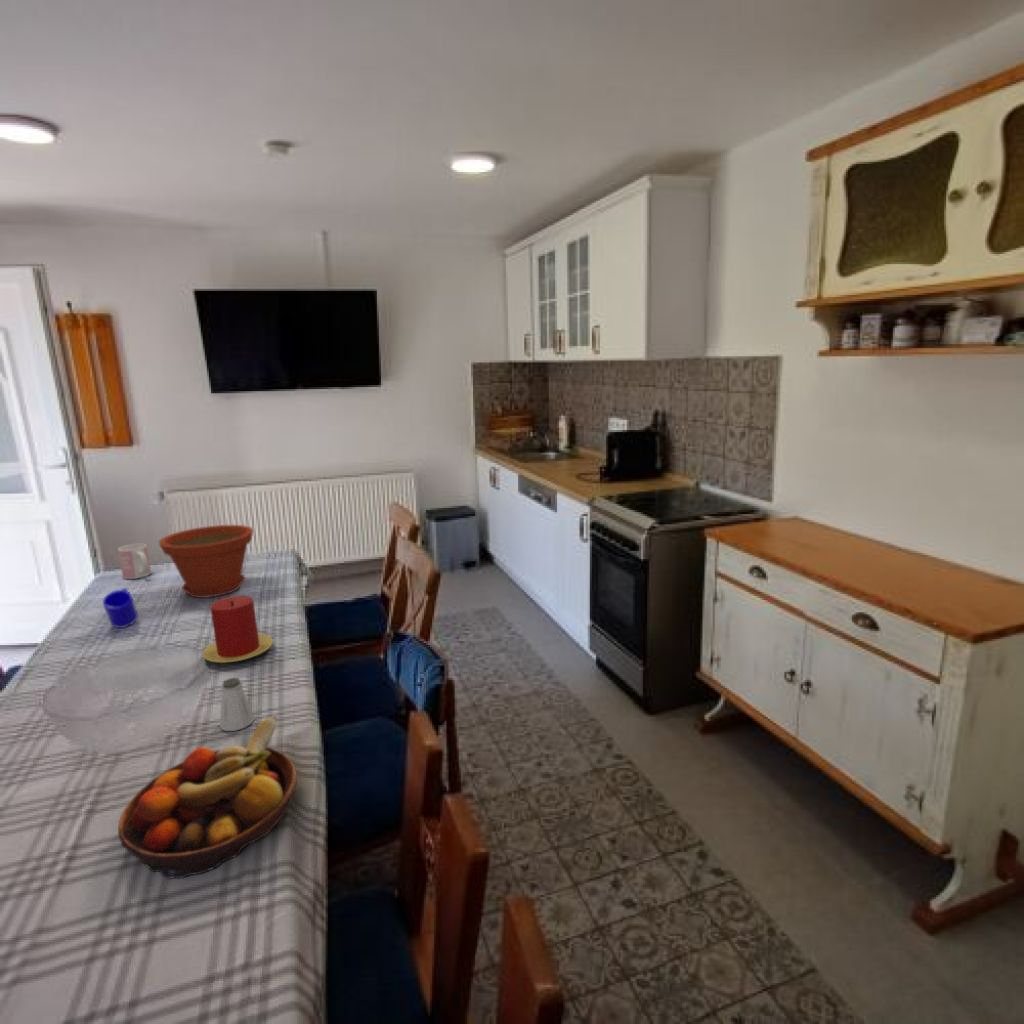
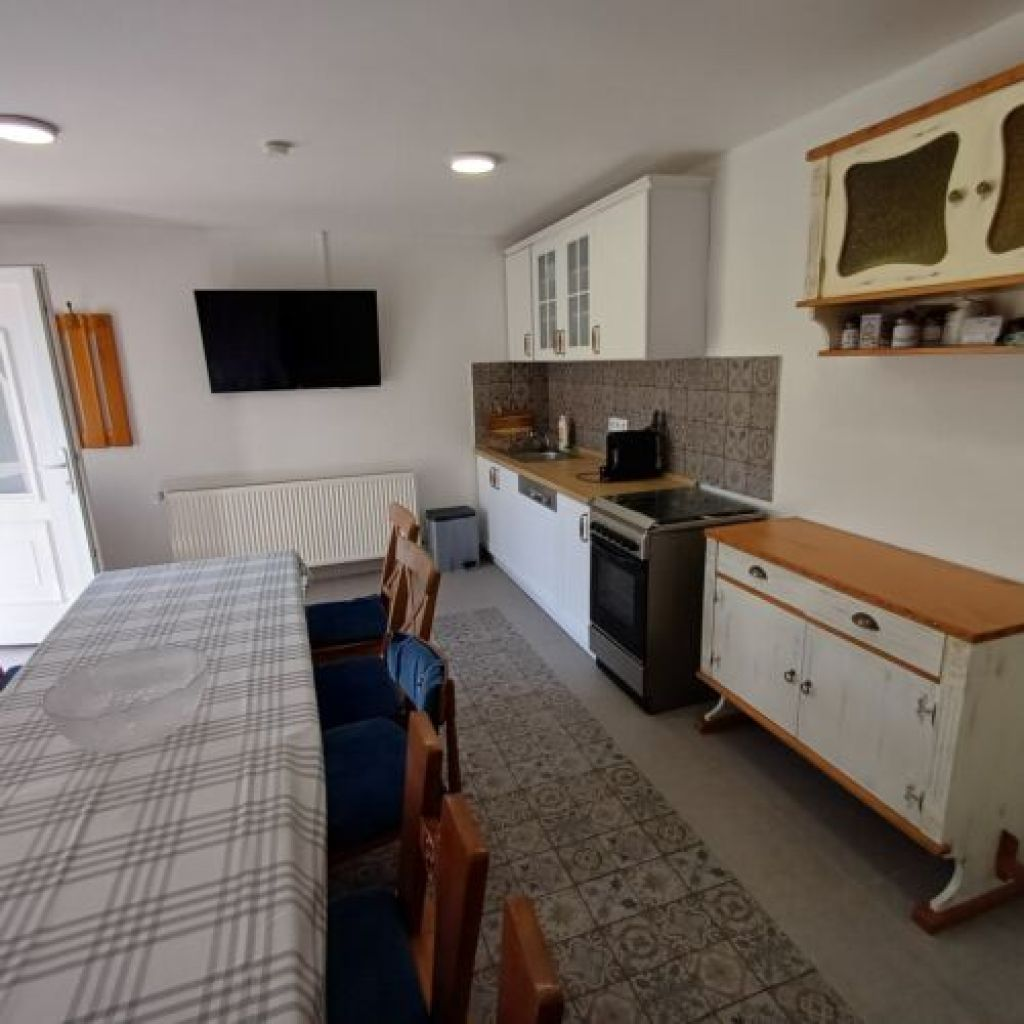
- saltshaker [219,677,256,732]
- mug [117,543,152,580]
- candle [202,595,274,664]
- fruit bowl [117,714,298,880]
- plant pot [158,524,254,599]
- mug [102,587,139,629]
